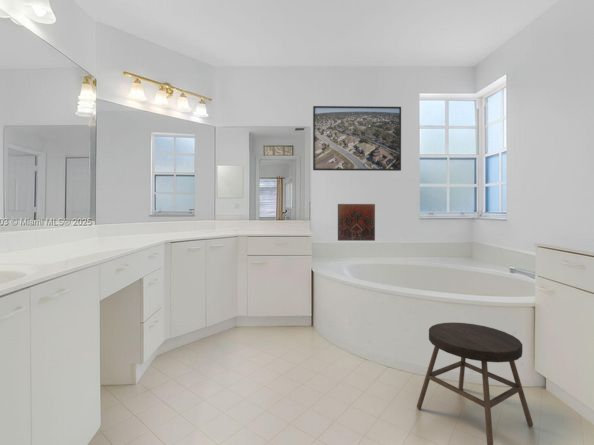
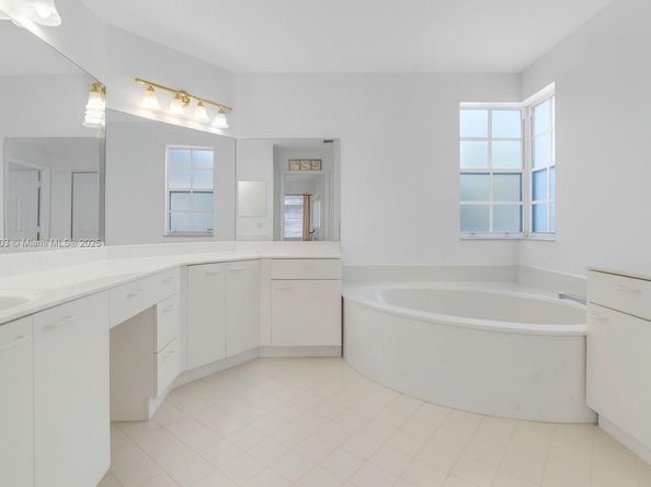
- decorative tile [337,203,376,242]
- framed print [312,105,402,172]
- stool [416,321,534,445]
